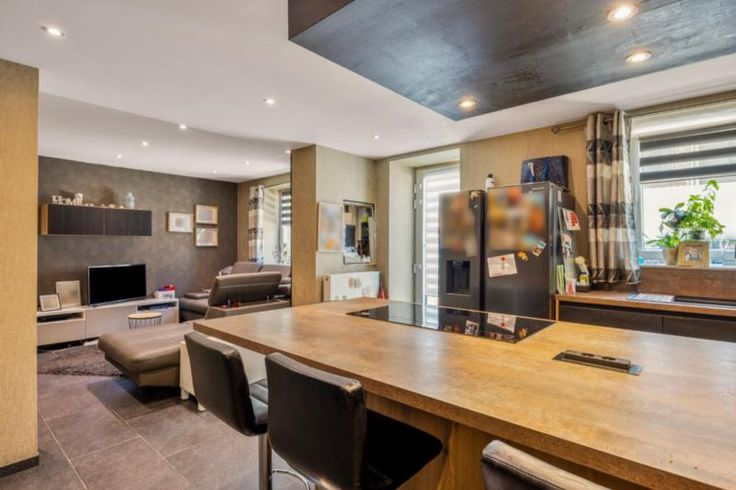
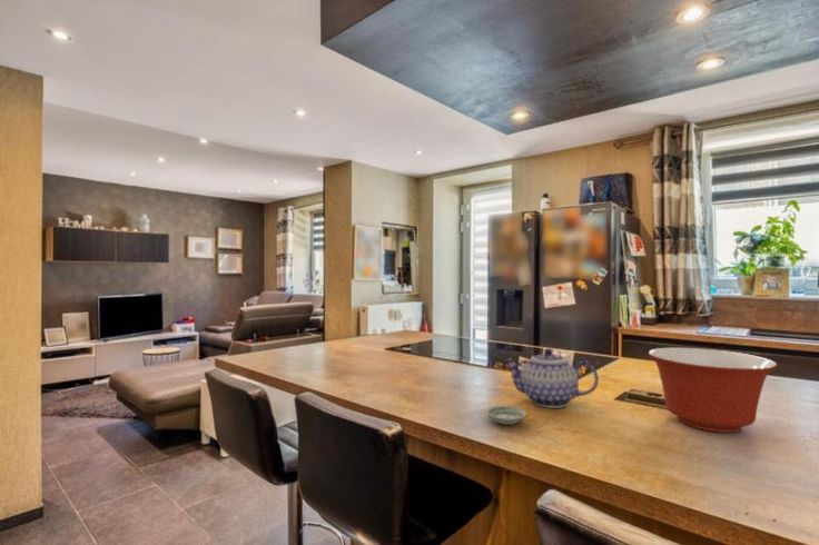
+ saucer [485,405,527,426]
+ teapot [503,347,600,409]
+ mixing bowl [648,347,779,434]
